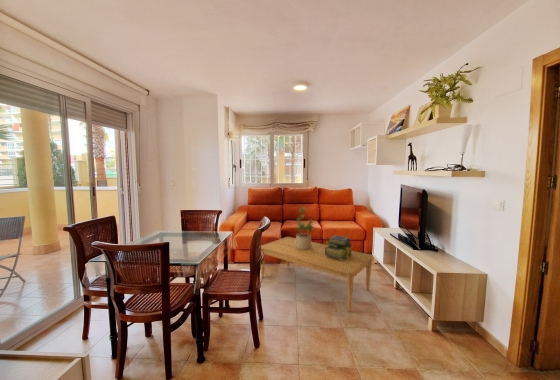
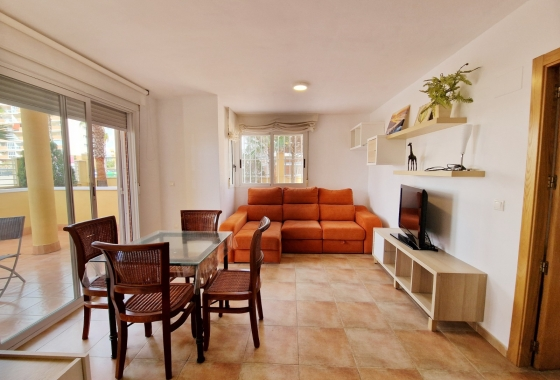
- stack of books [324,234,354,260]
- coffee table [260,236,374,313]
- potted plant [295,206,318,249]
